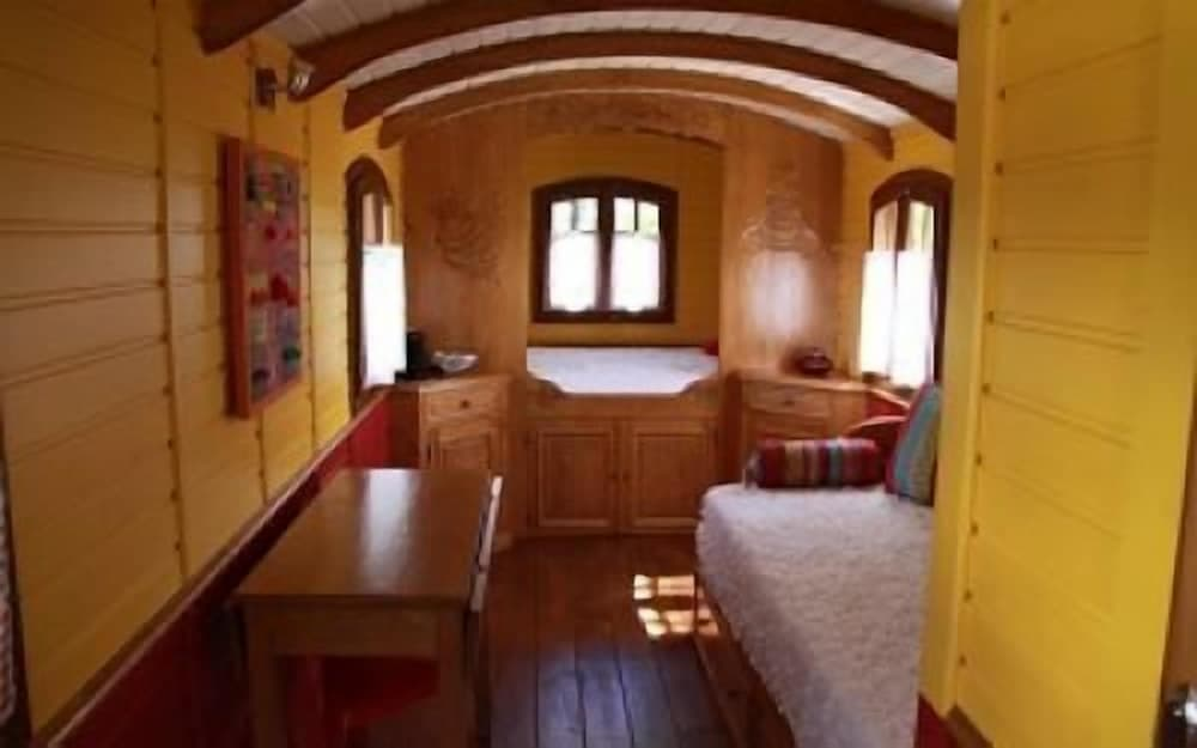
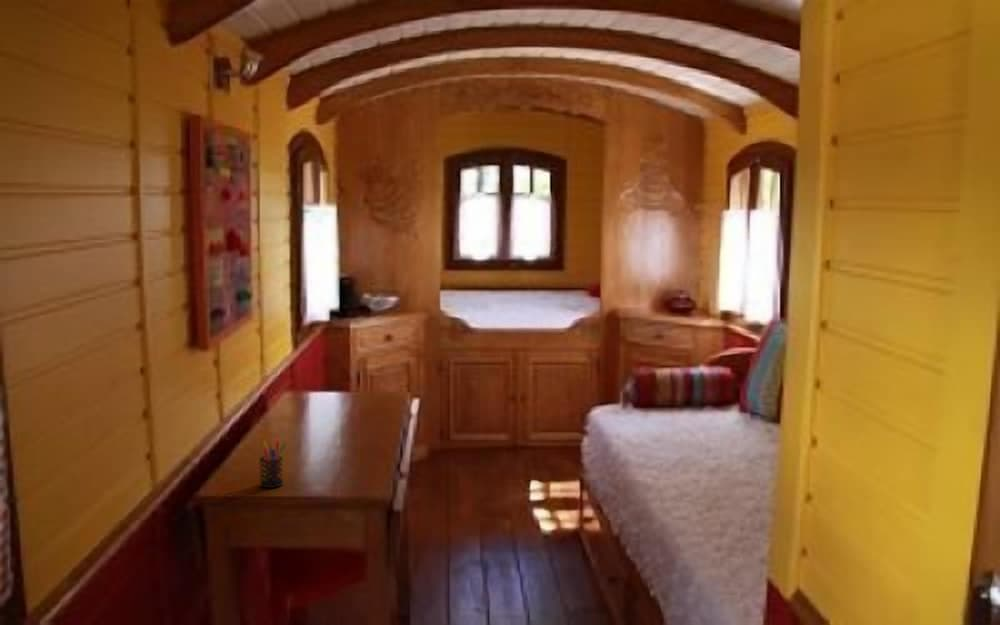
+ pen holder [258,440,287,489]
